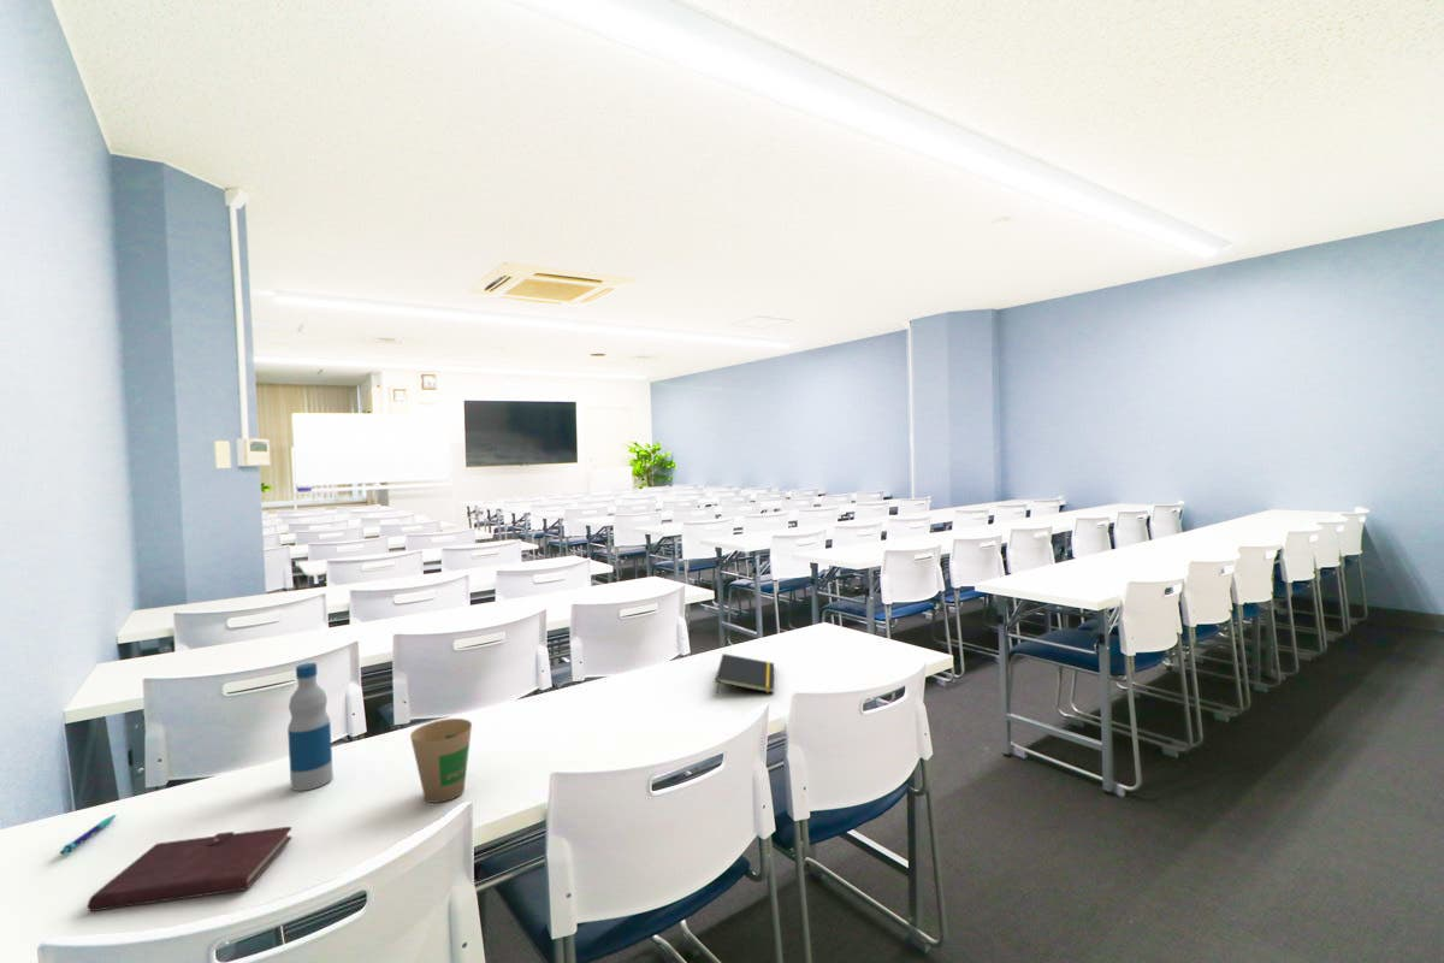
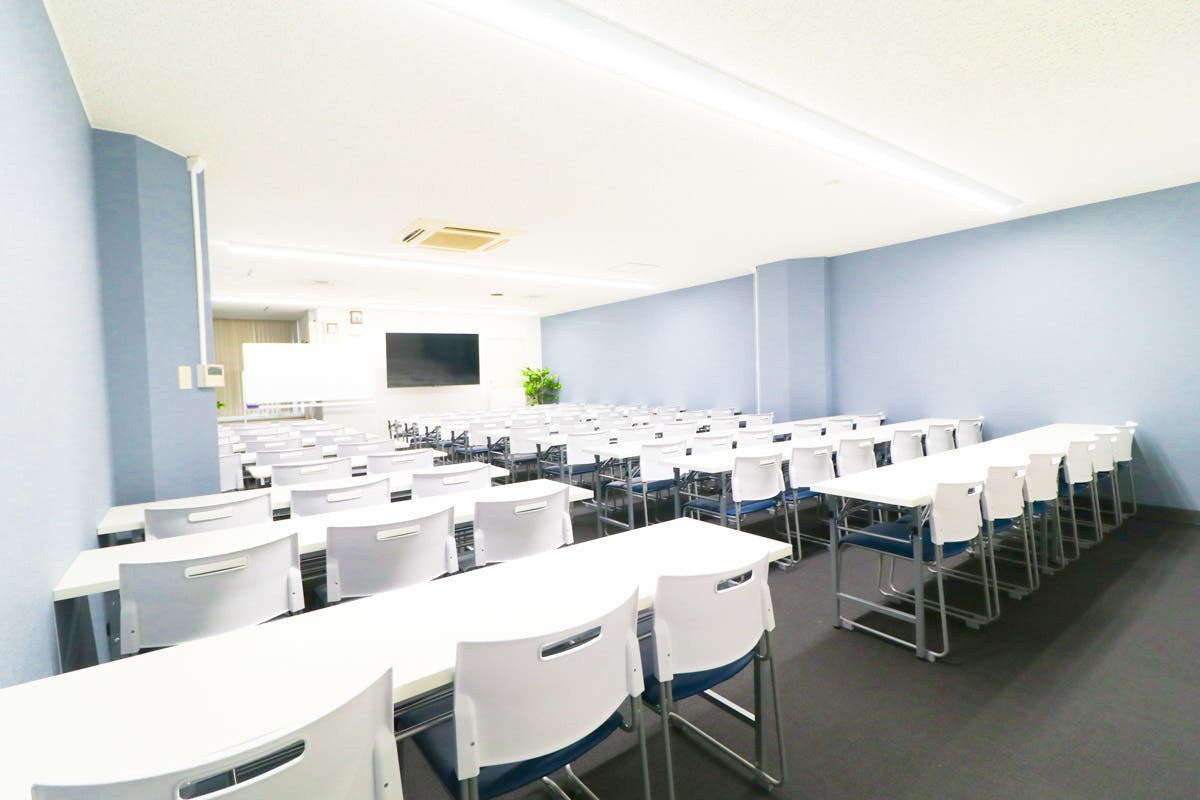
- bottle [286,662,335,792]
- notebook [87,826,294,912]
- pen [59,814,118,856]
- paper cup [409,717,473,804]
- notepad [714,652,775,696]
